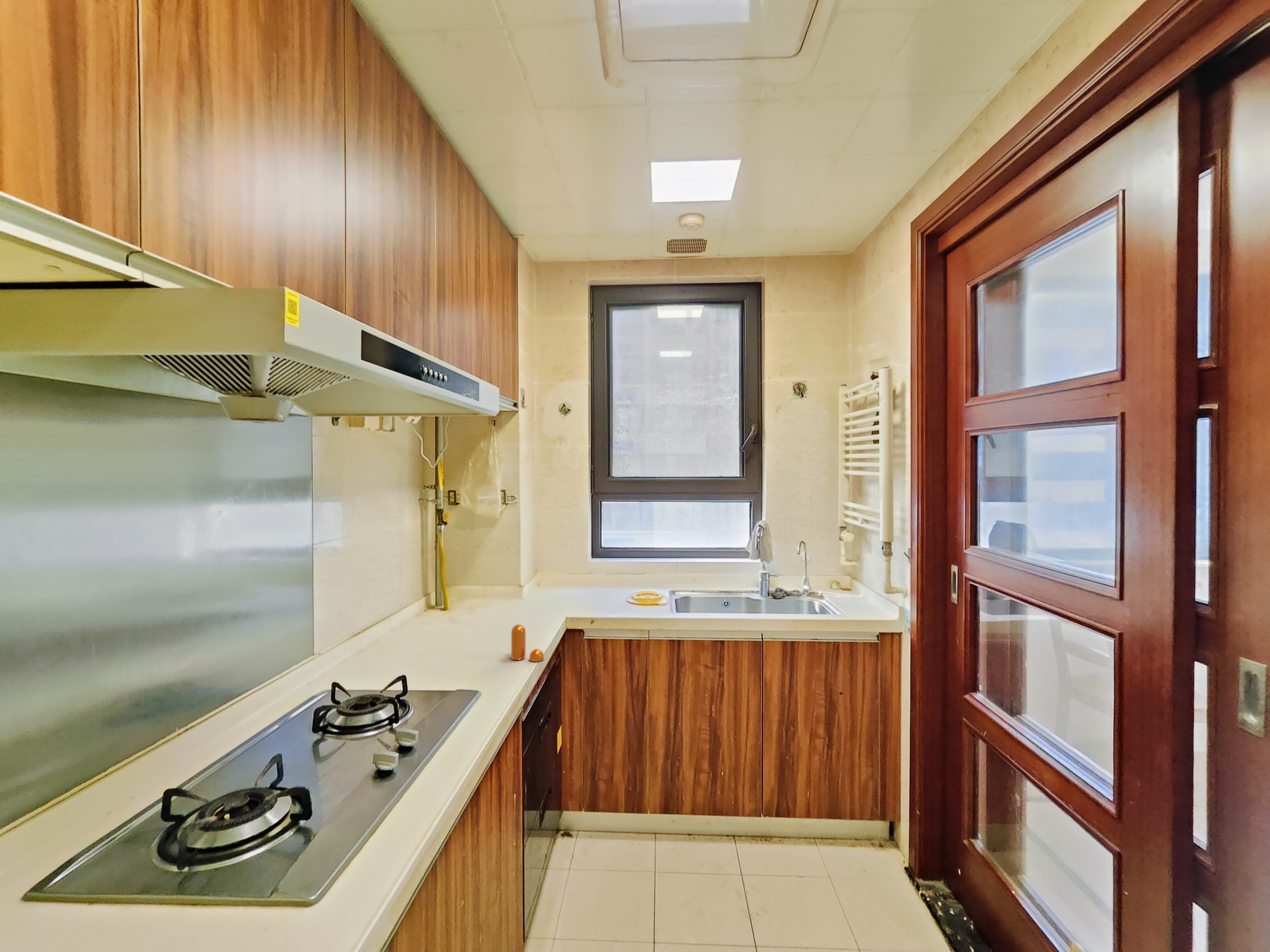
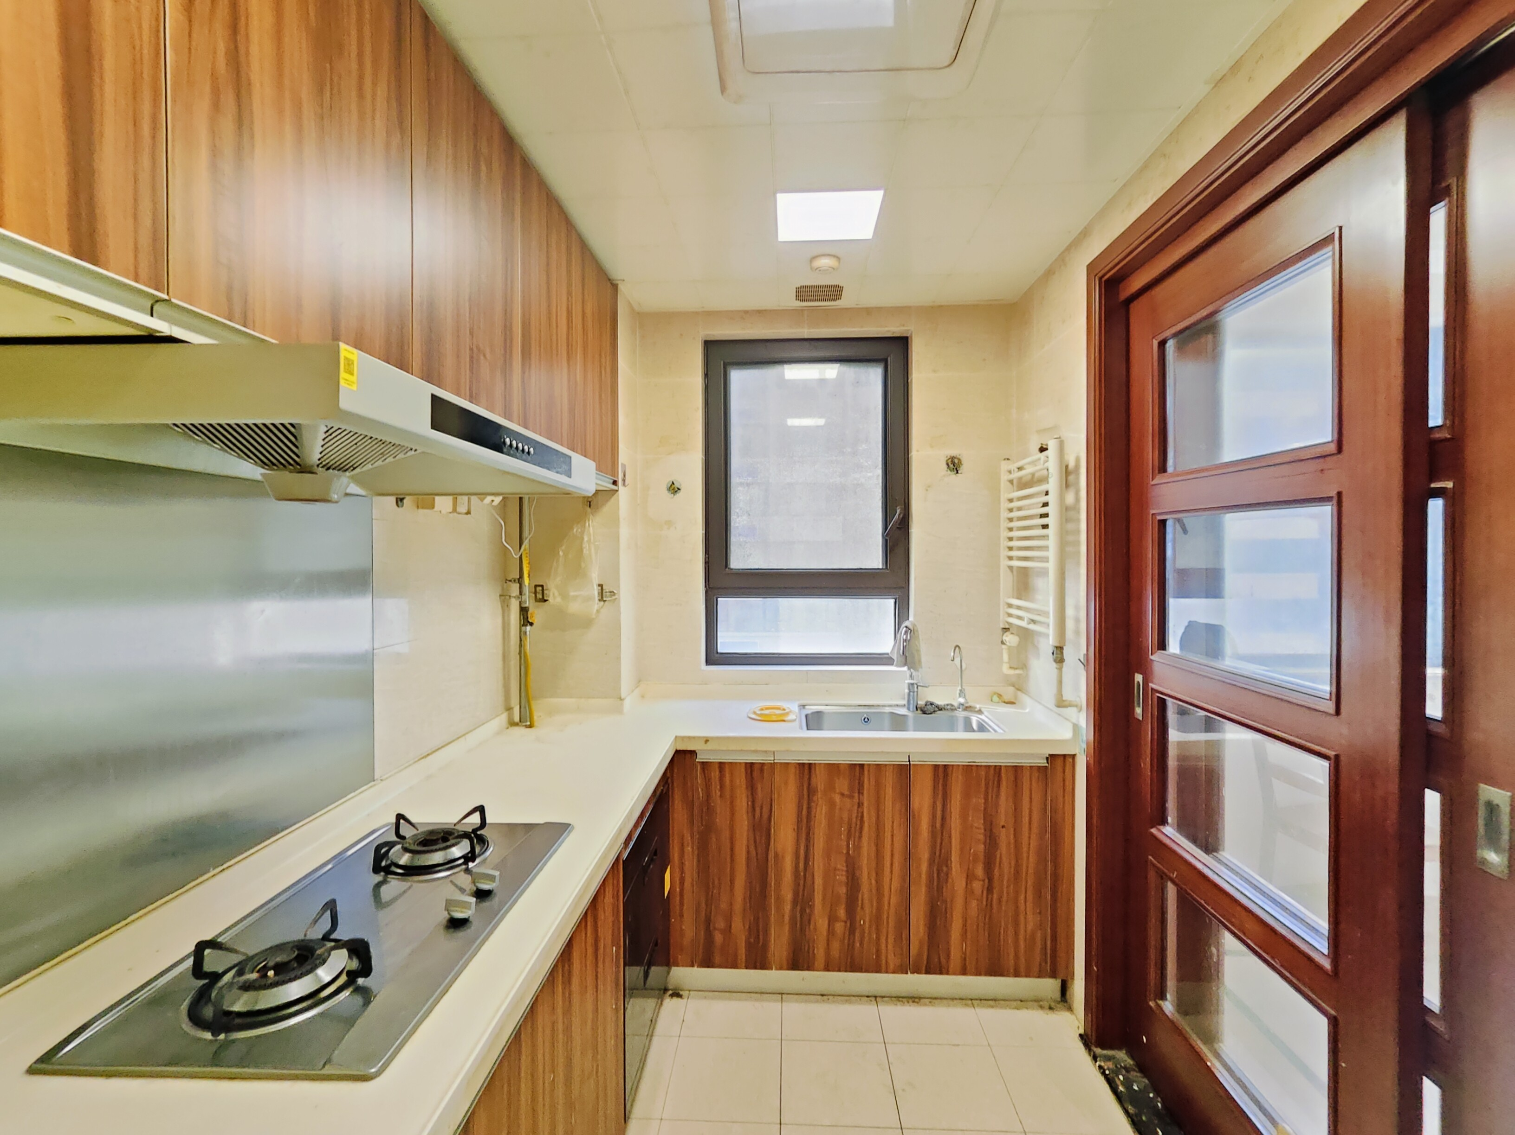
- pepper shaker [511,624,544,662]
